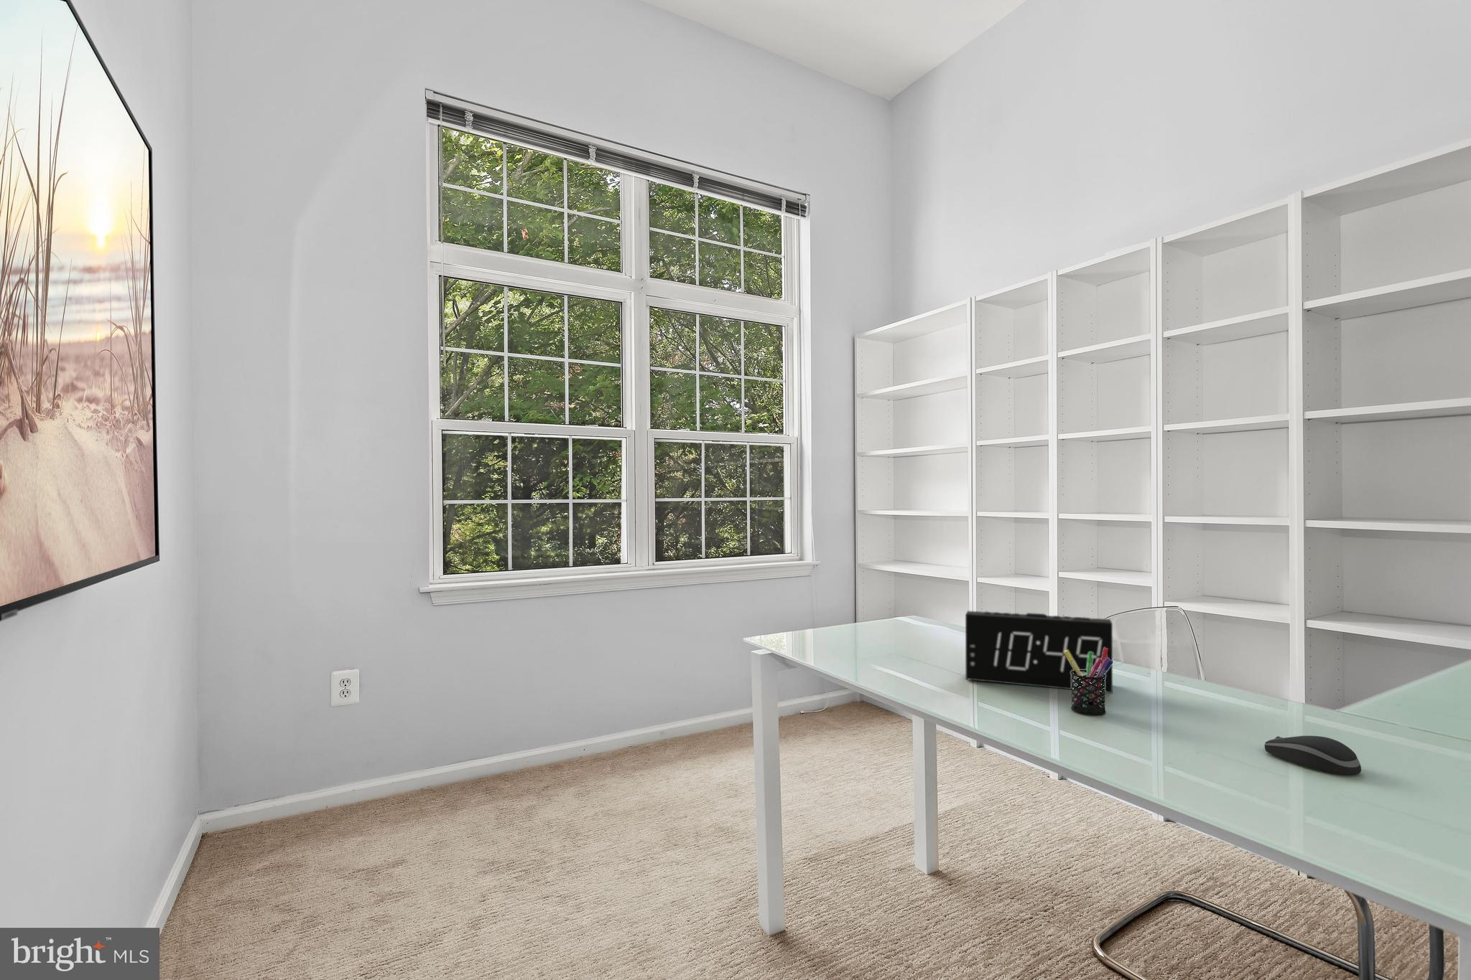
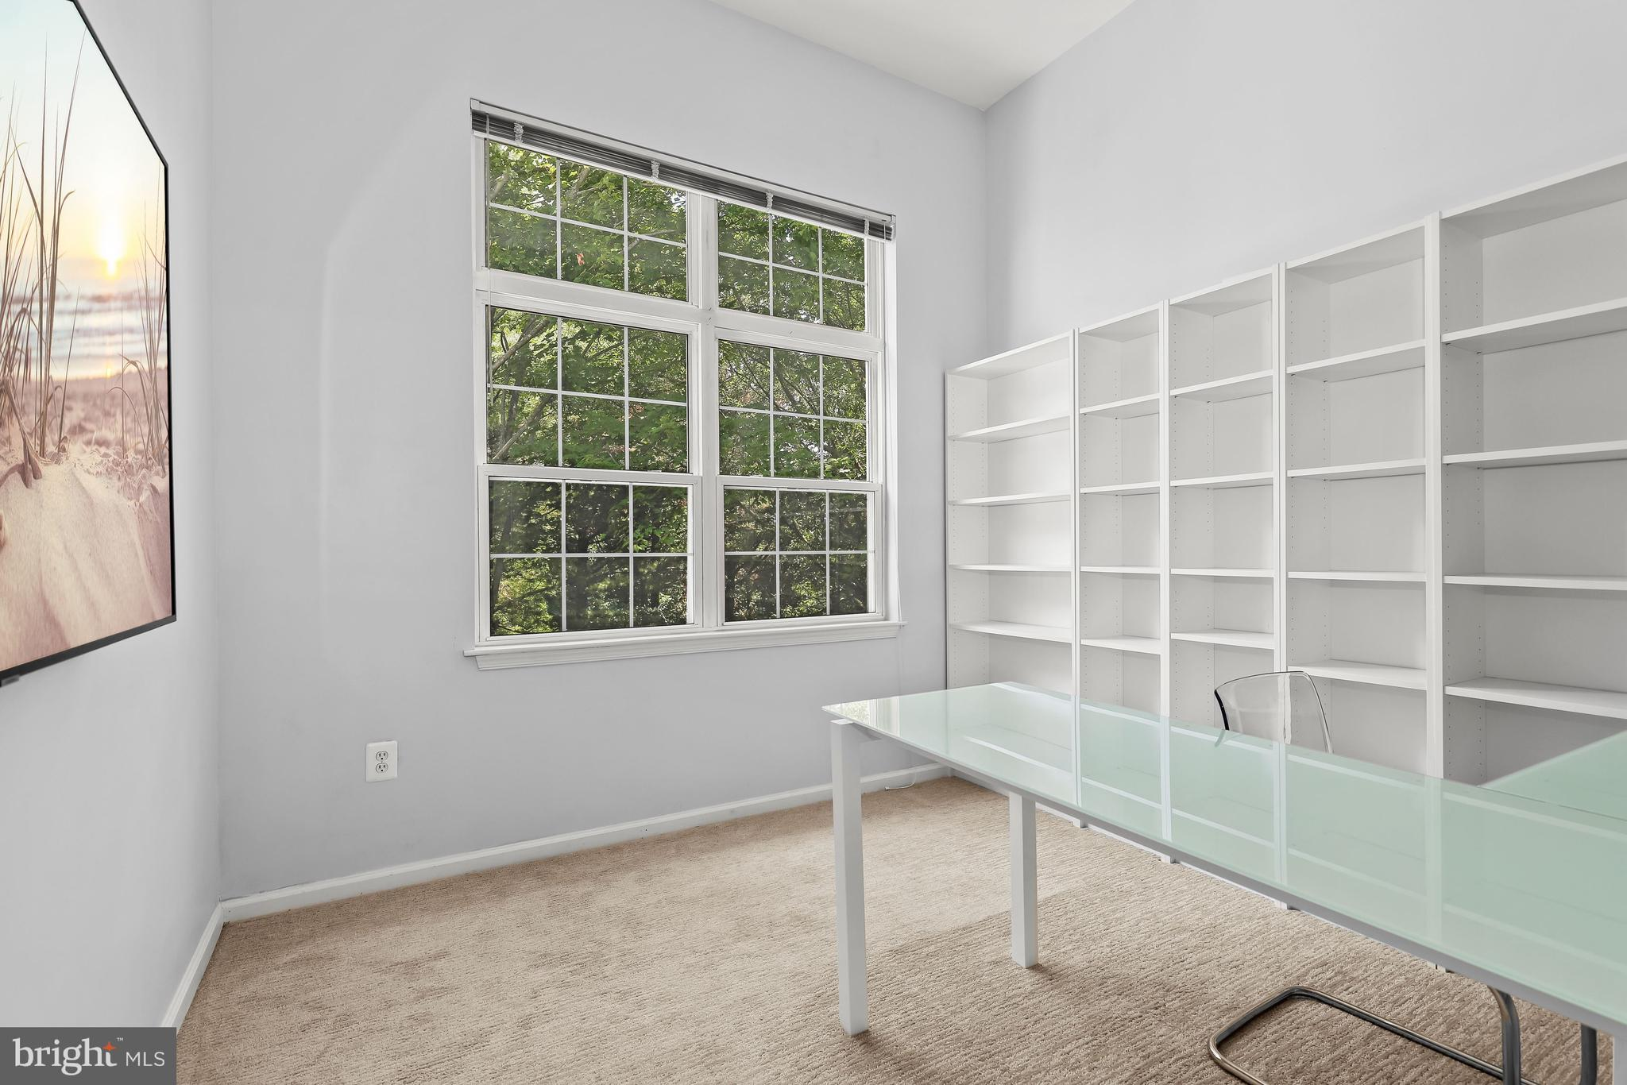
- computer mouse [1264,735,1362,775]
- alarm clock [964,610,1113,693]
- pen holder [1065,648,1113,716]
